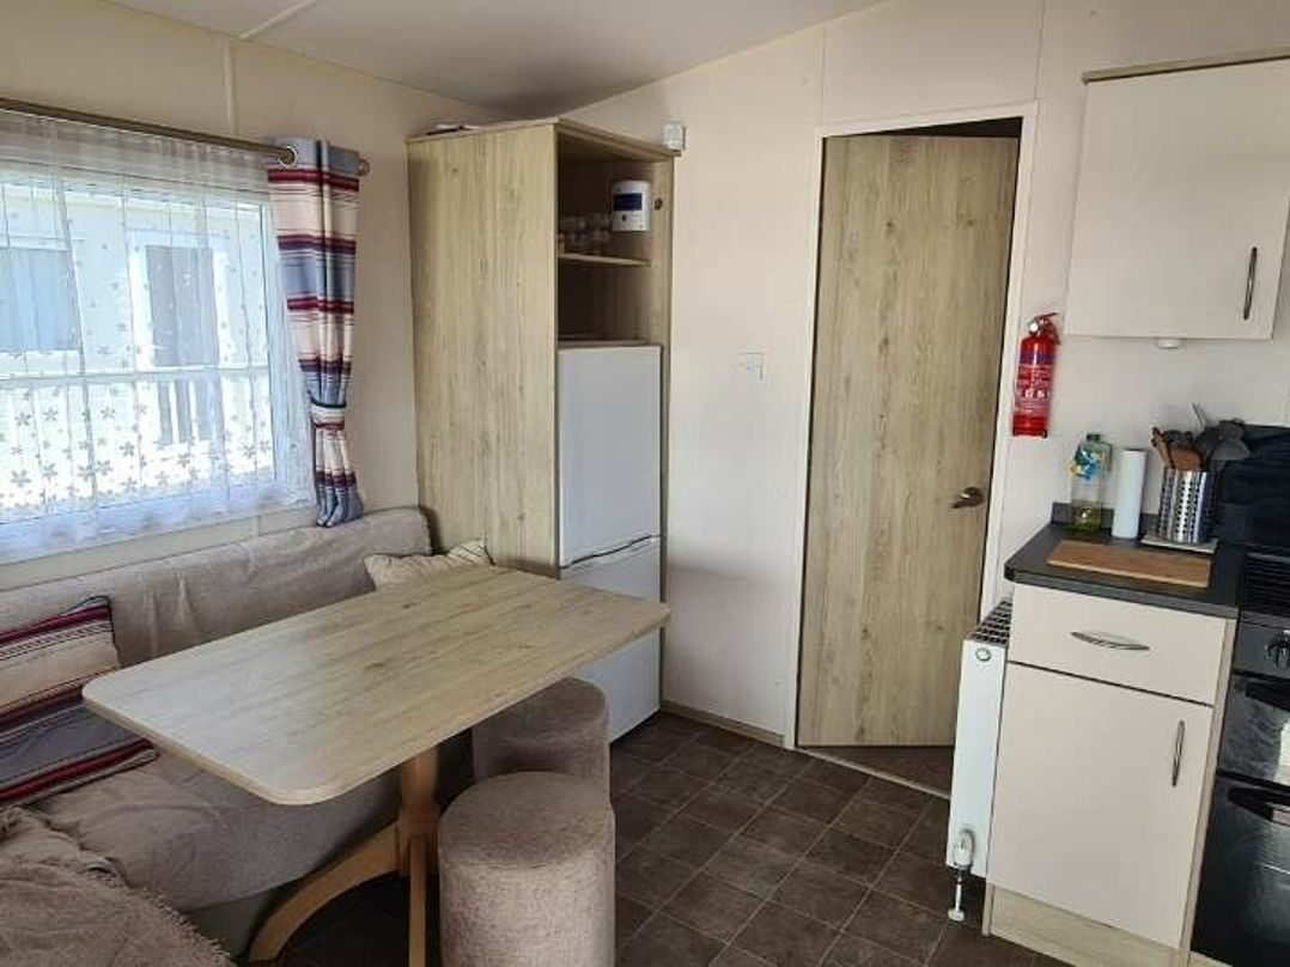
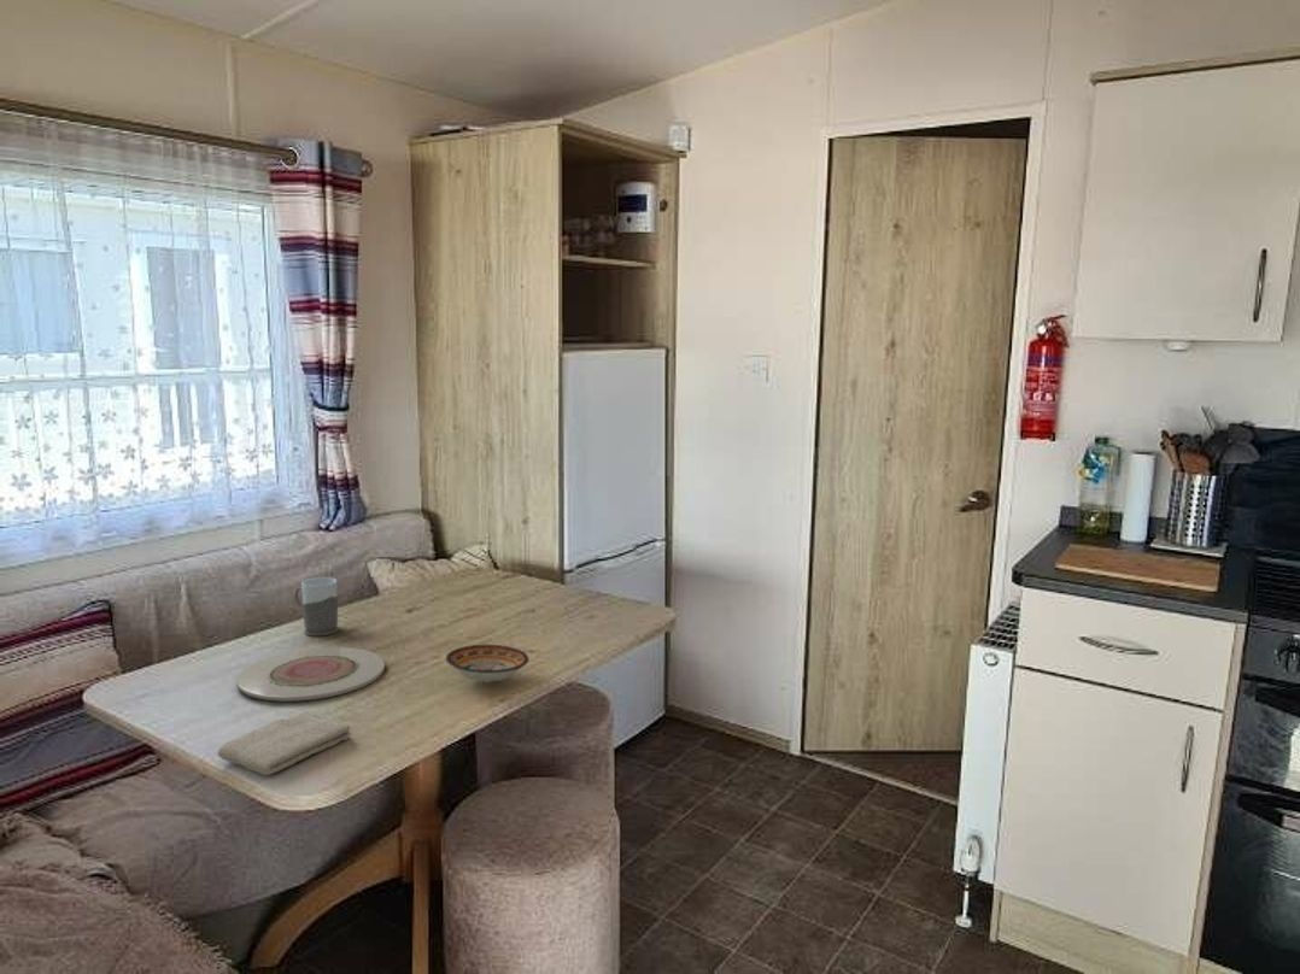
+ washcloth [217,711,352,776]
+ plate [235,646,386,703]
+ bowl [445,644,531,683]
+ mug [294,576,339,636]
